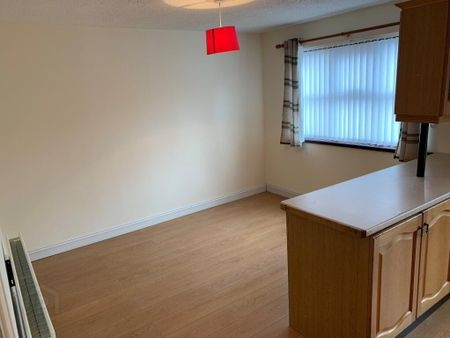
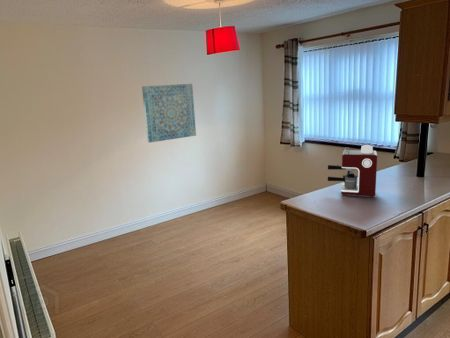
+ wall art [141,83,197,144]
+ coffee maker [326,144,378,197]
